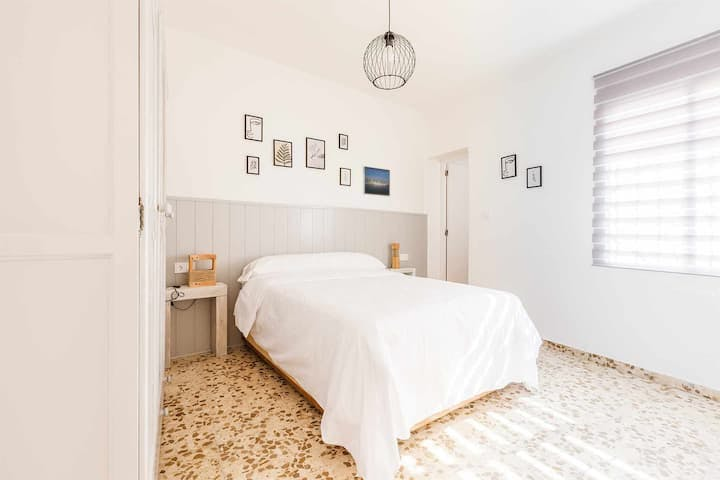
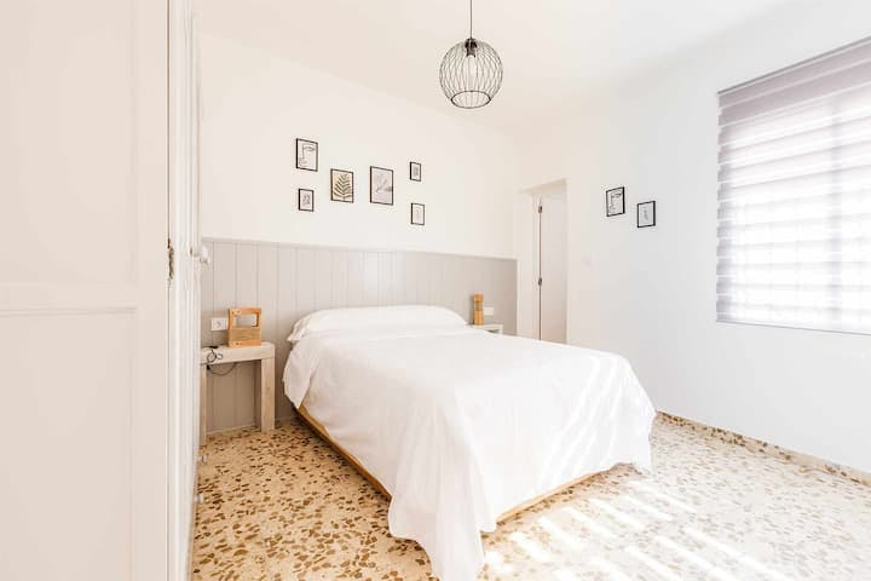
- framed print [362,165,391,197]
